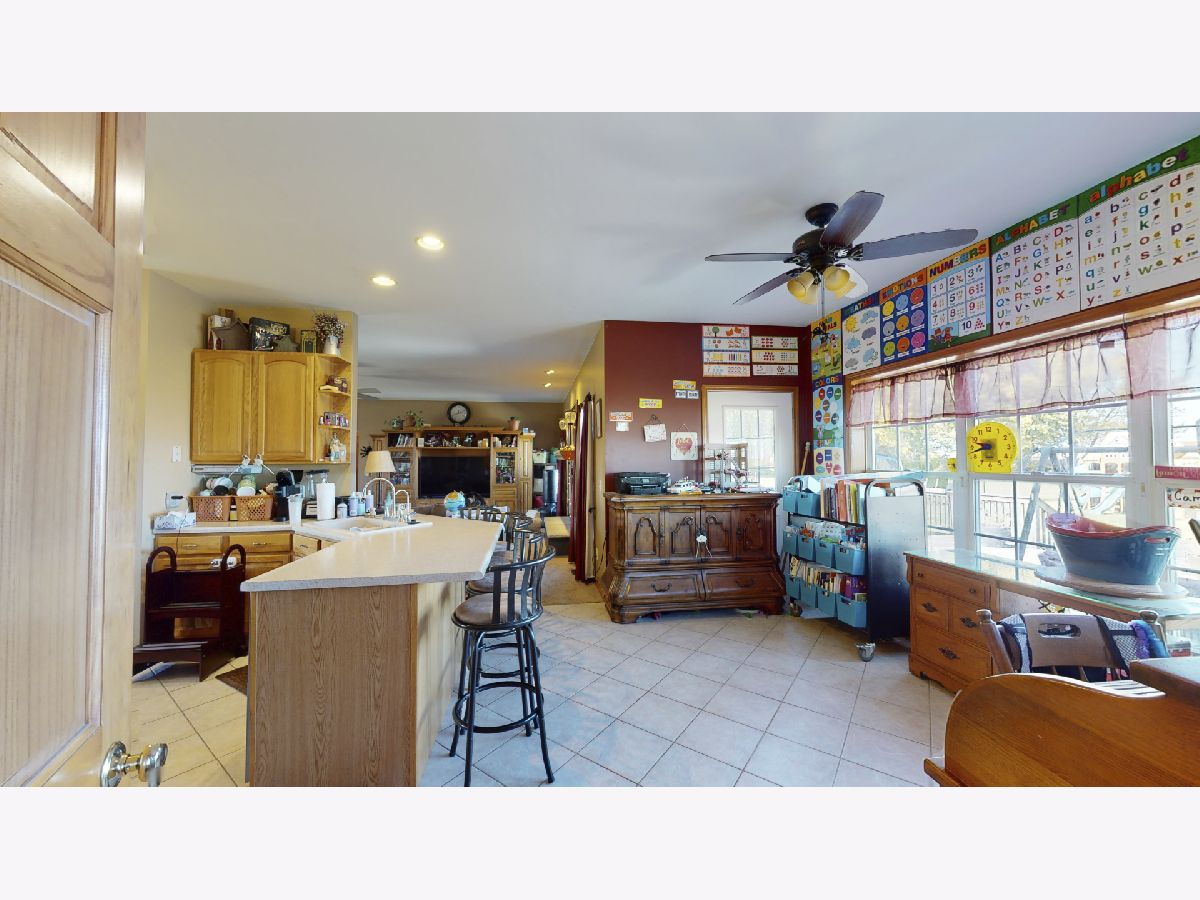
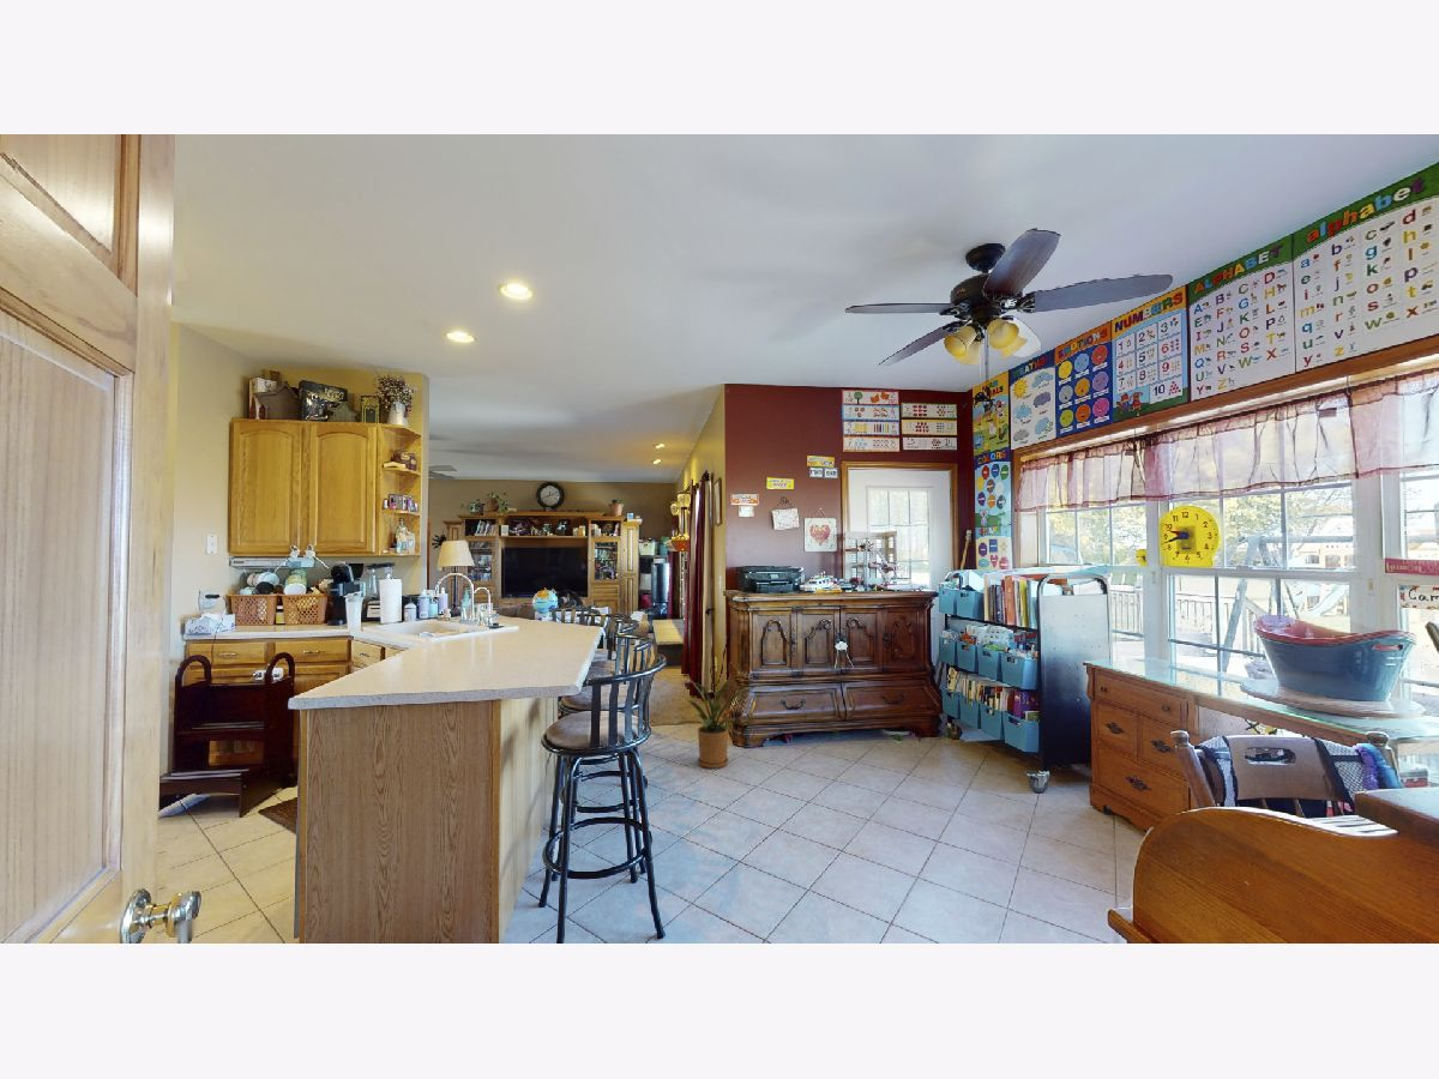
+ house plant [674,676,754,770]
